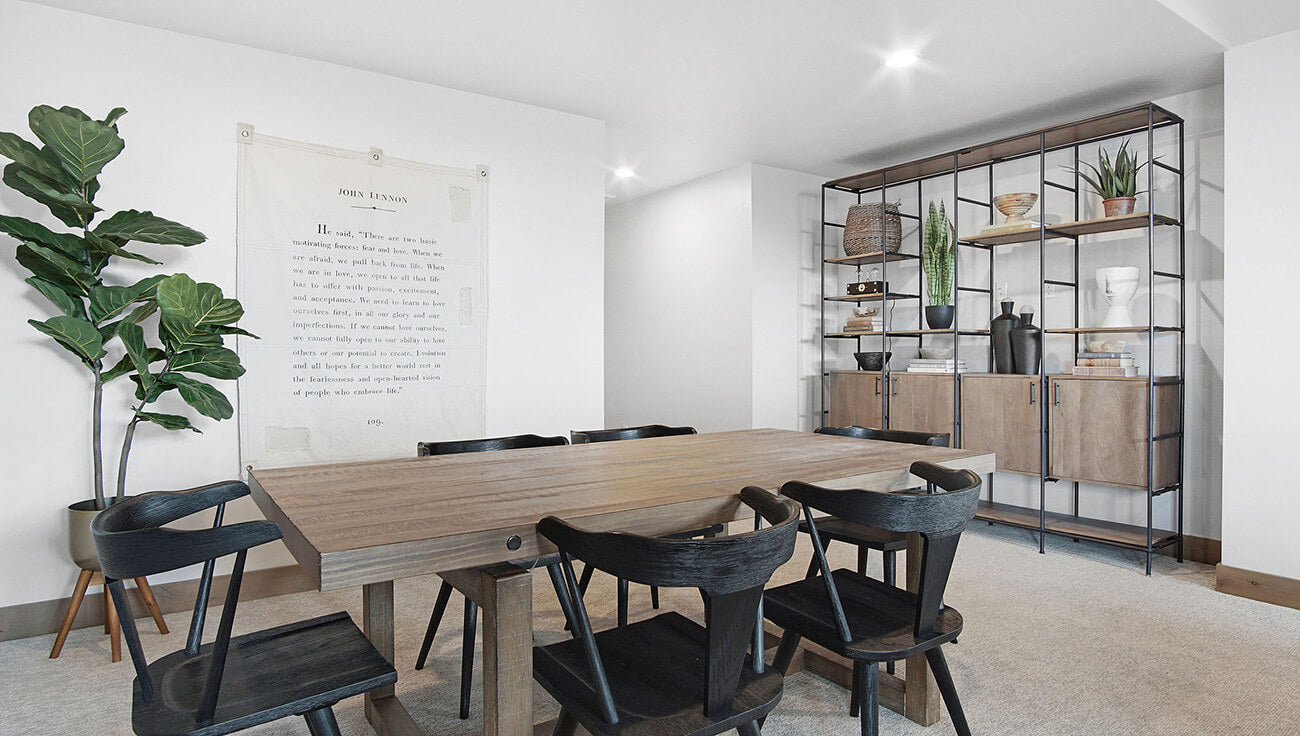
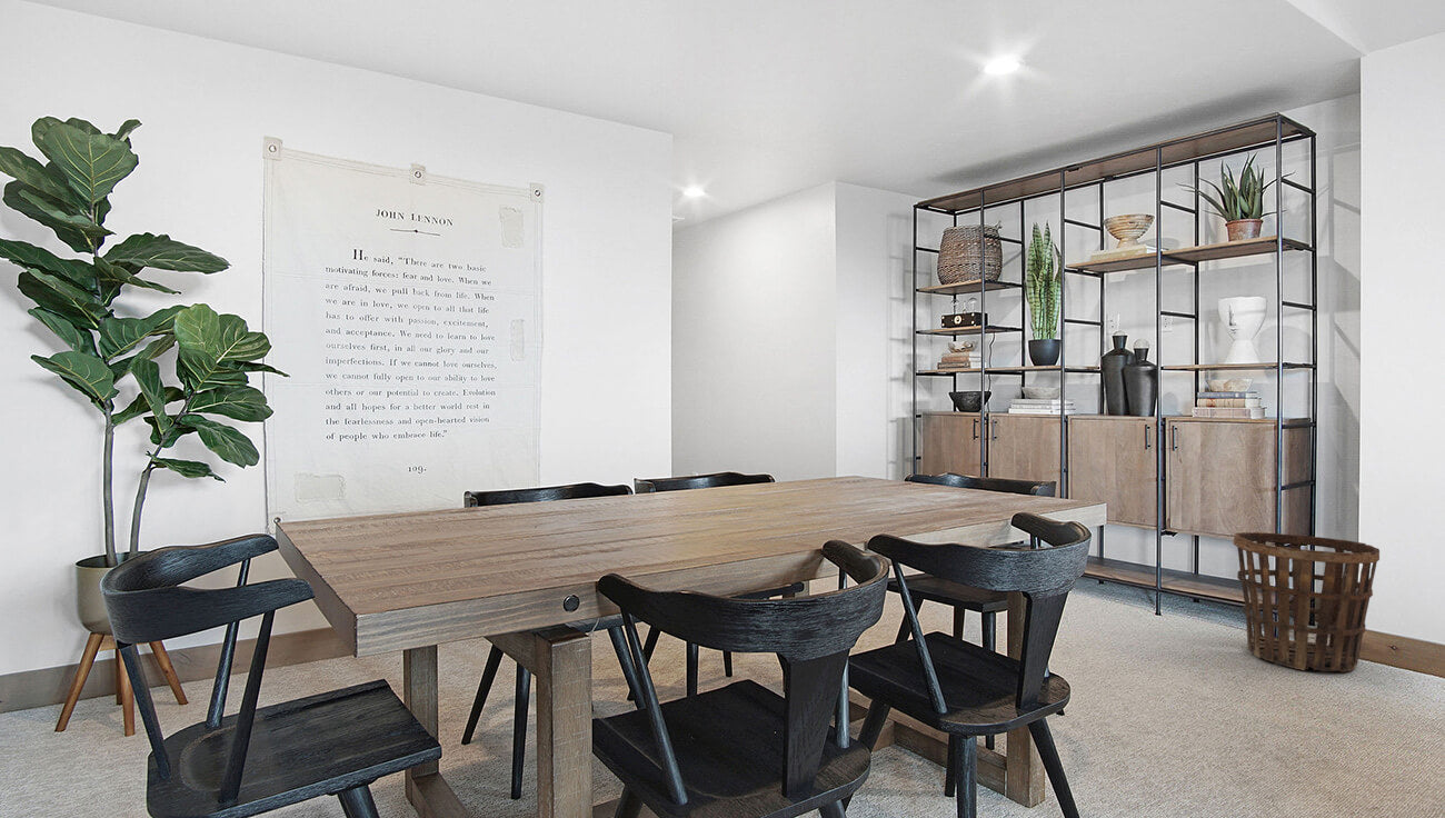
+ basket [1232,531,1381,674]
